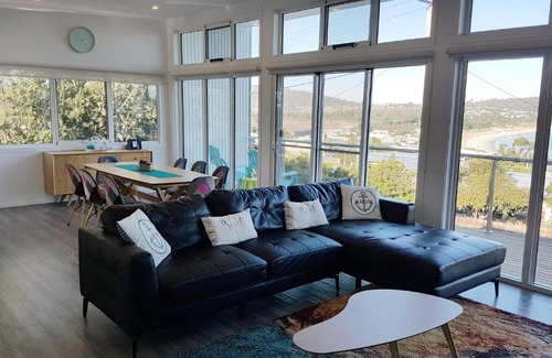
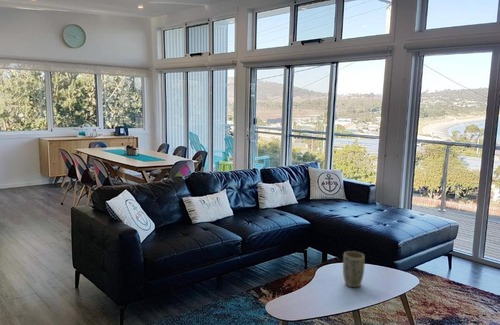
+ plant pot [342,250,366,288]
